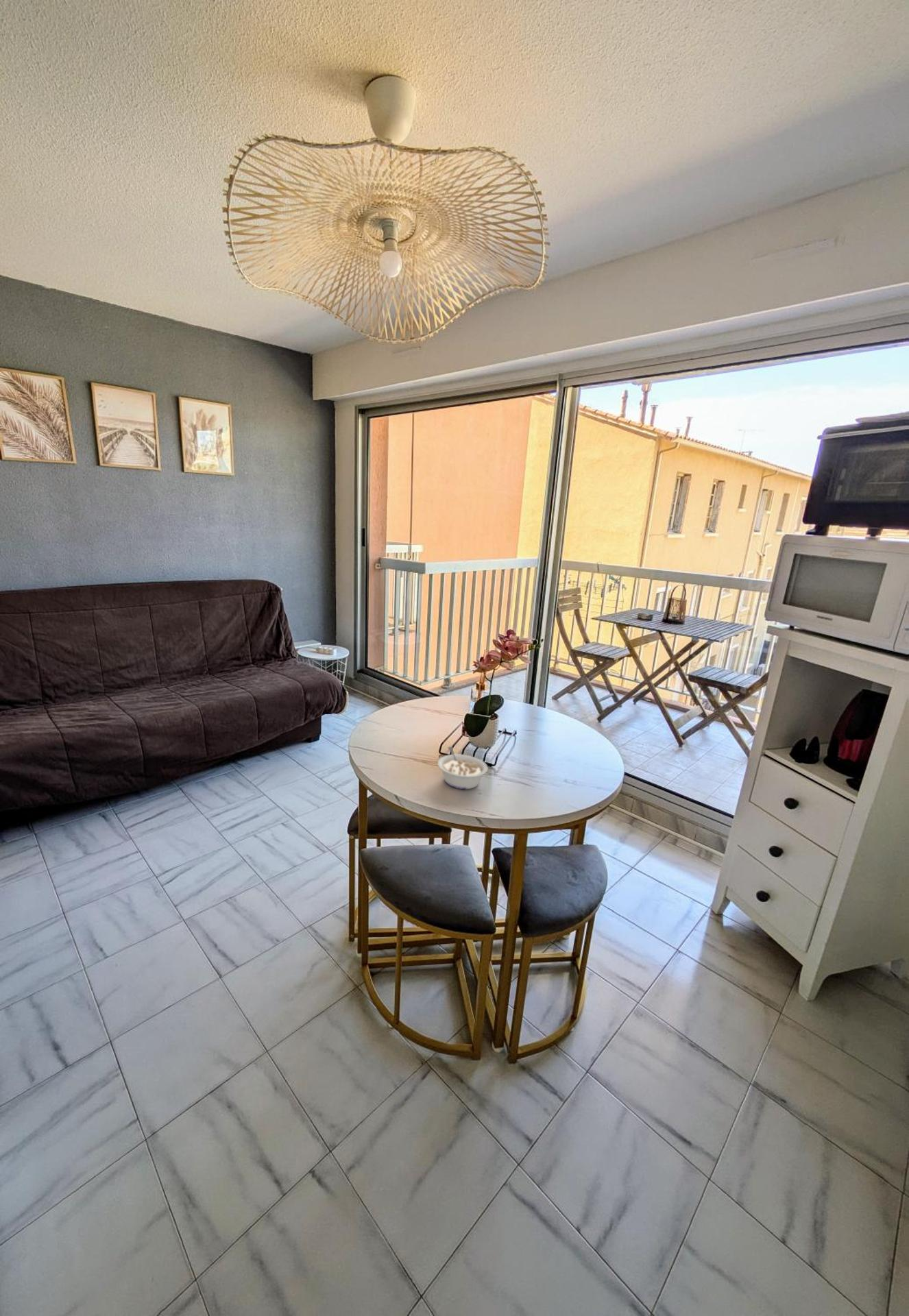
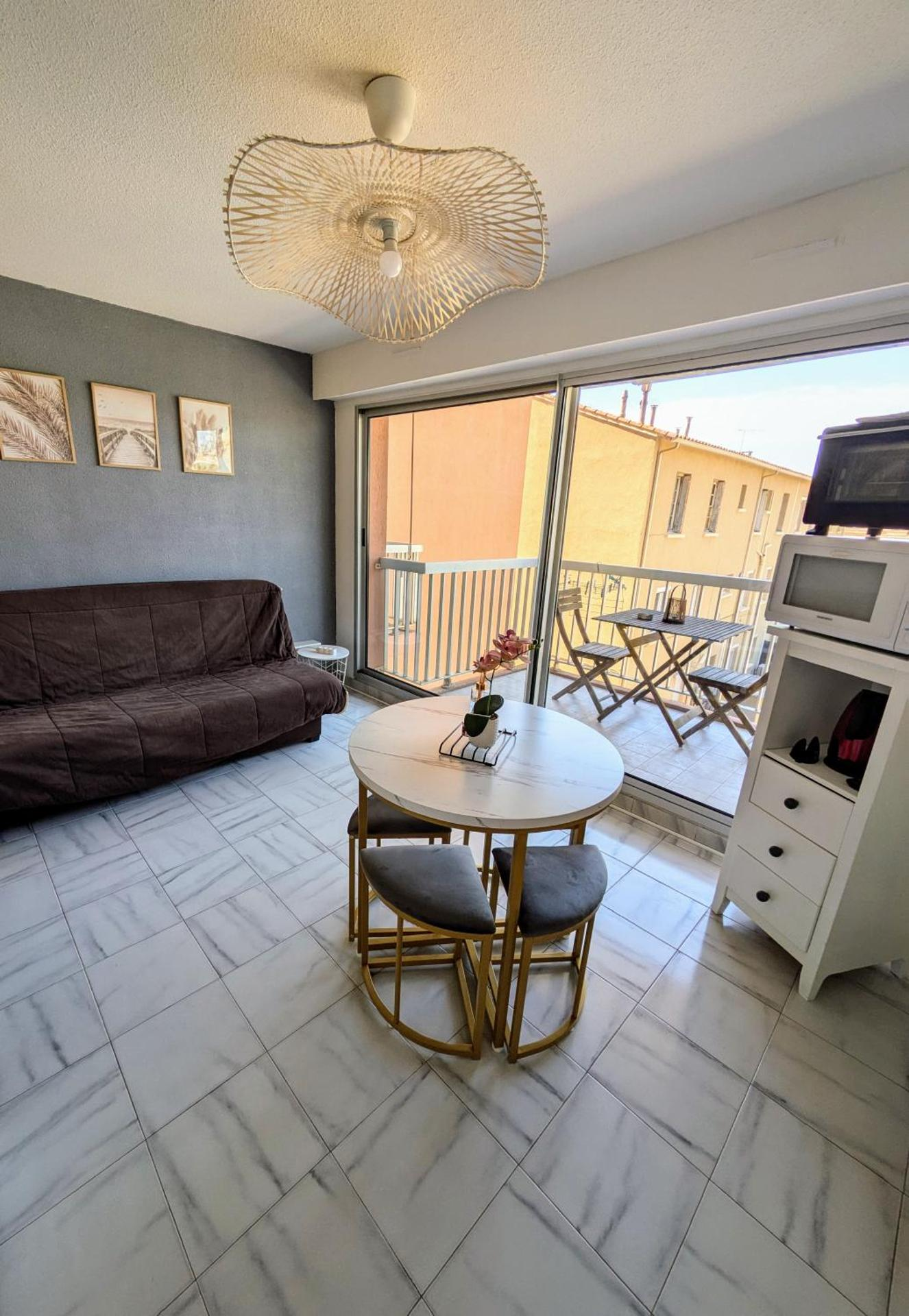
- legume [437,746,488,790]
